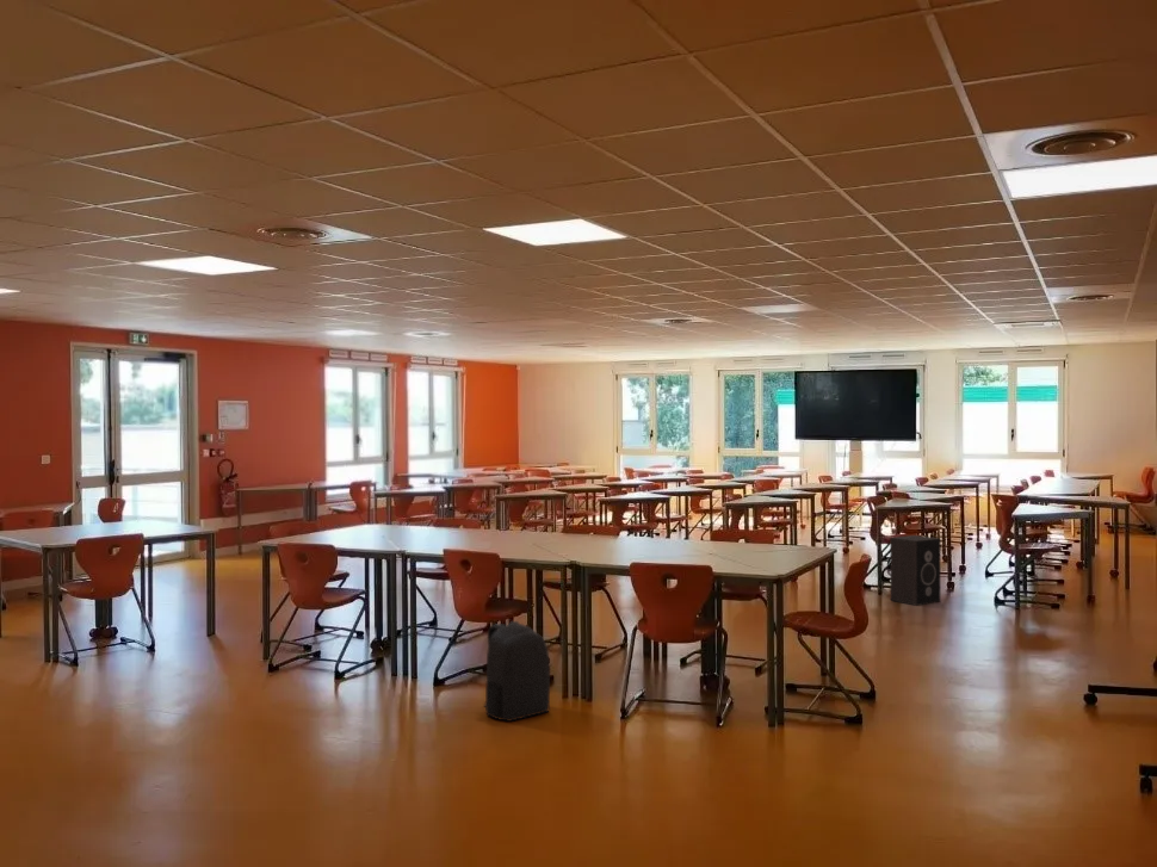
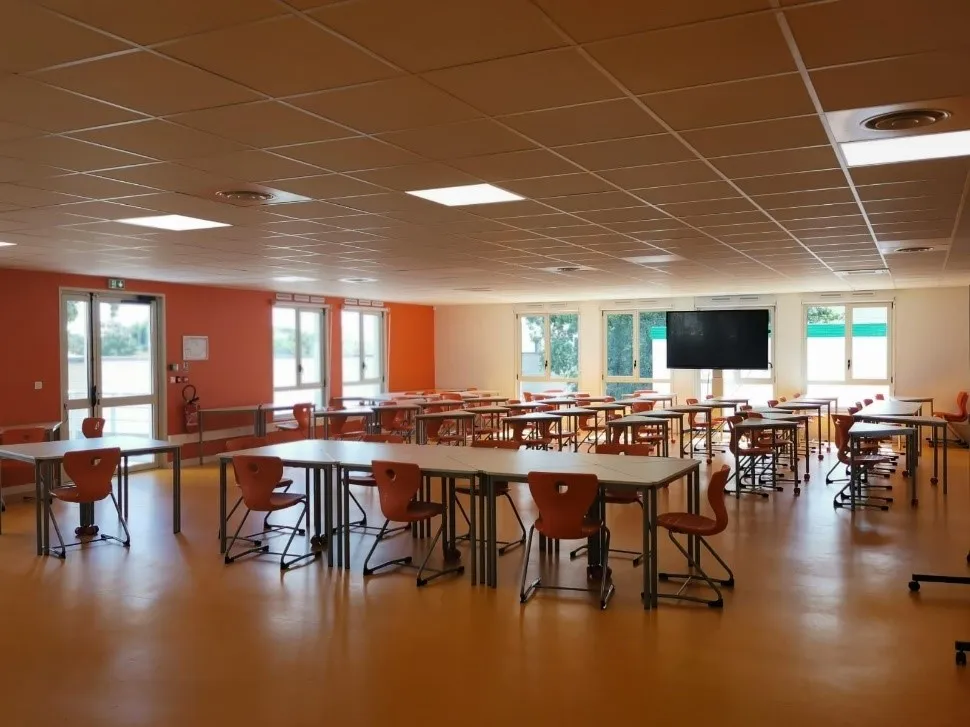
- speaker [889,534,942,607]
- backpack [483,619,551,723]
